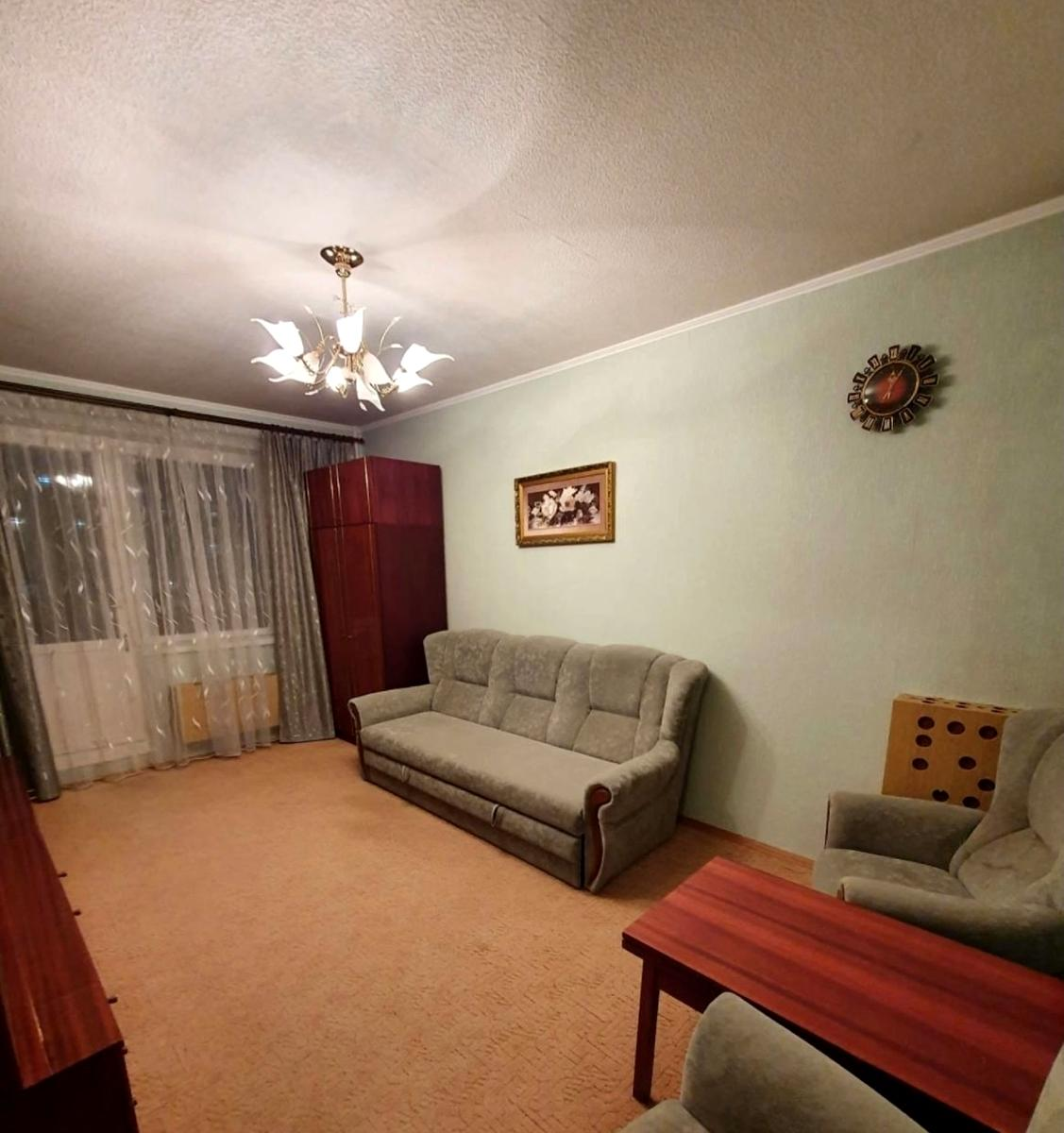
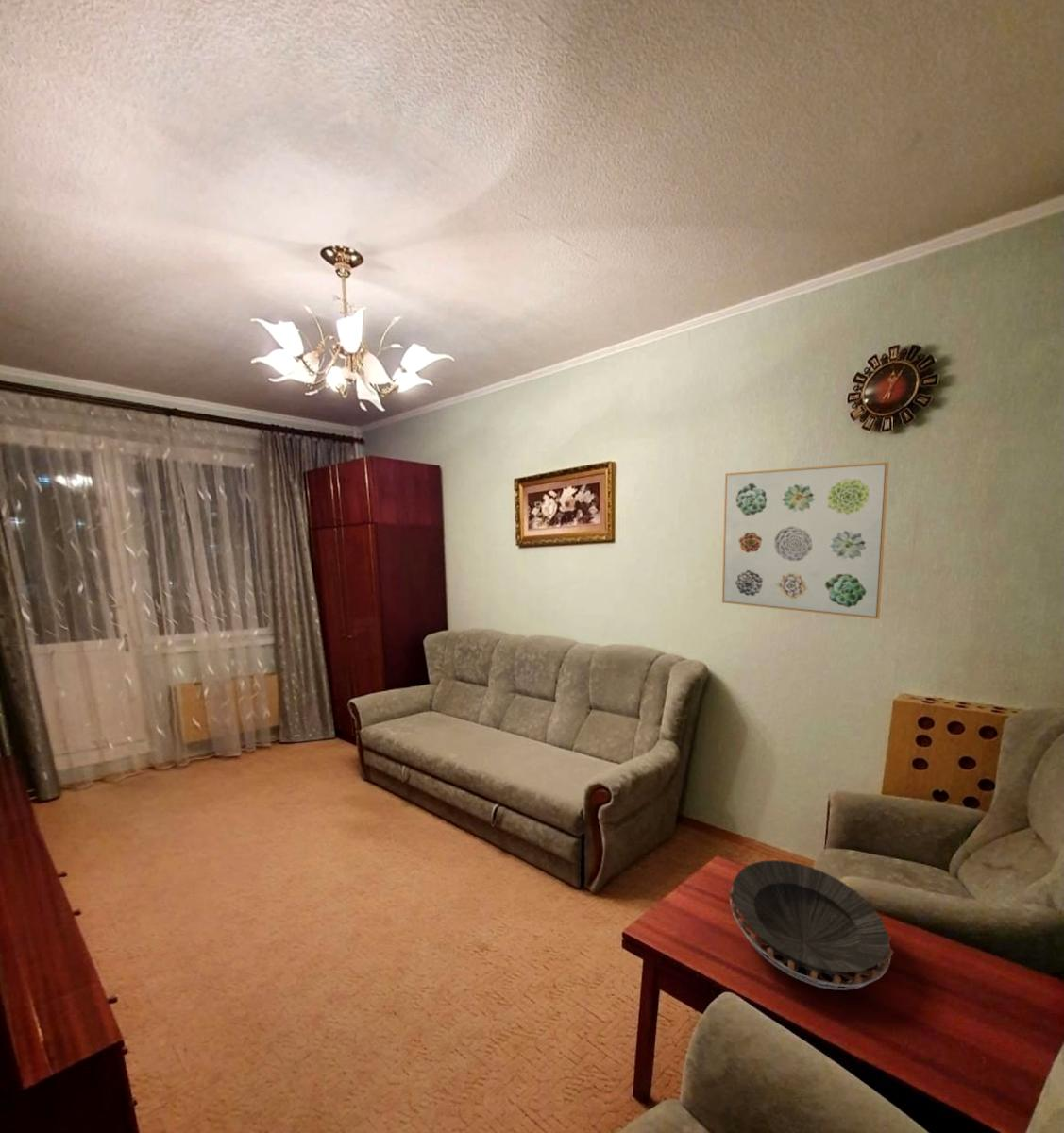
+ wall art [721,461,889,620]
+ decorative bowl [728,859,894,990]
